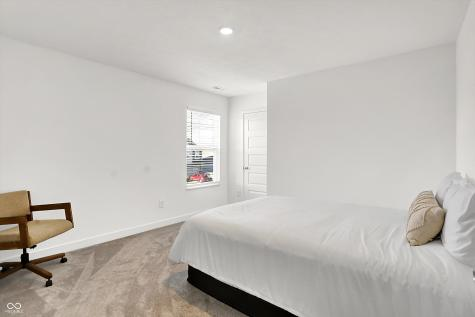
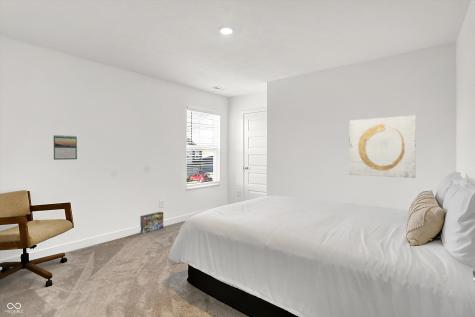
+ wall art [348,115,417,179]
+ calendar [52,134,78,161]
+ box [139,211,164,234]
